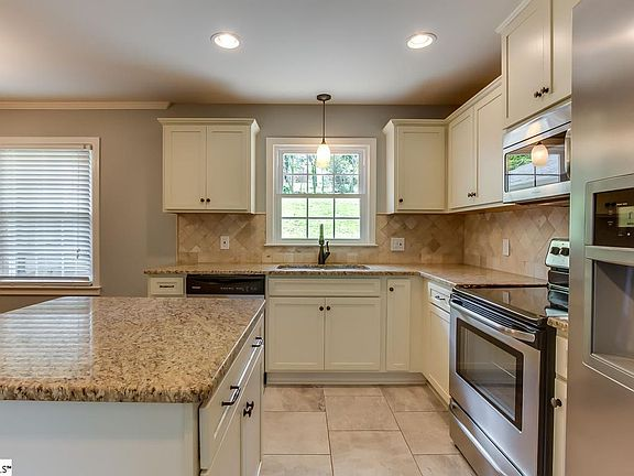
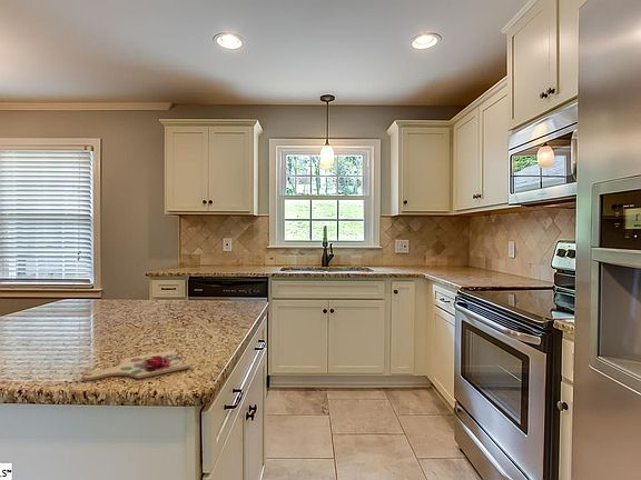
+ cutting board [81,349,193,381]
